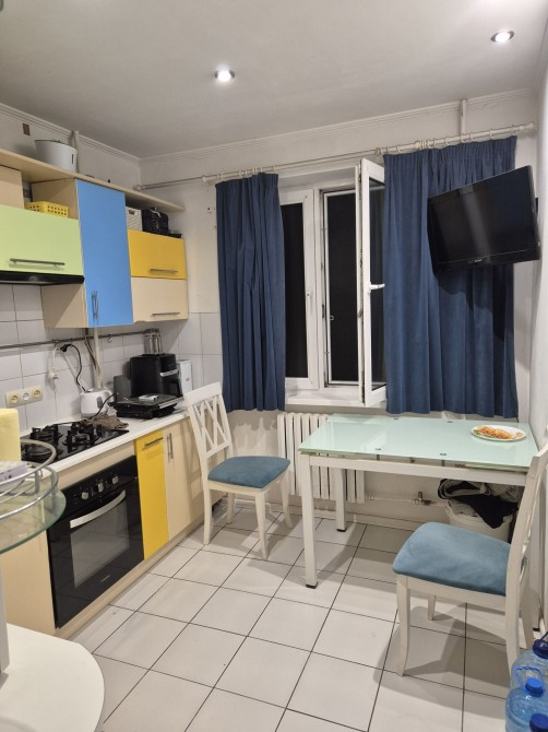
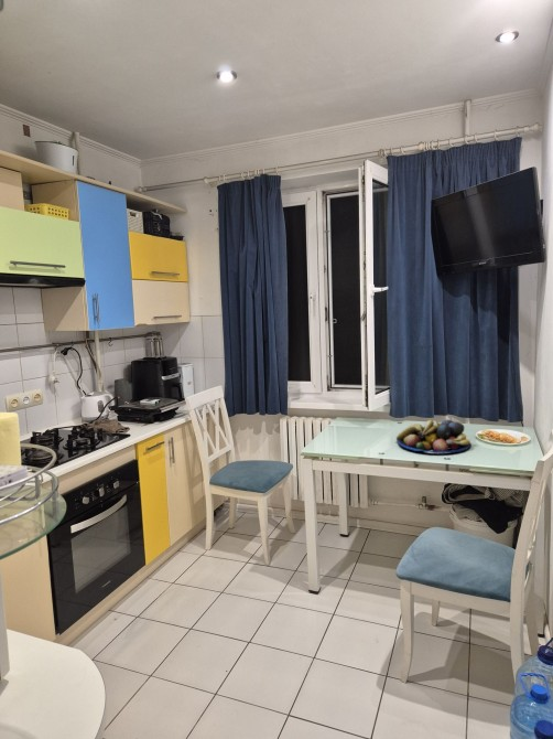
+ fruit bowl [395,419,473,454]
